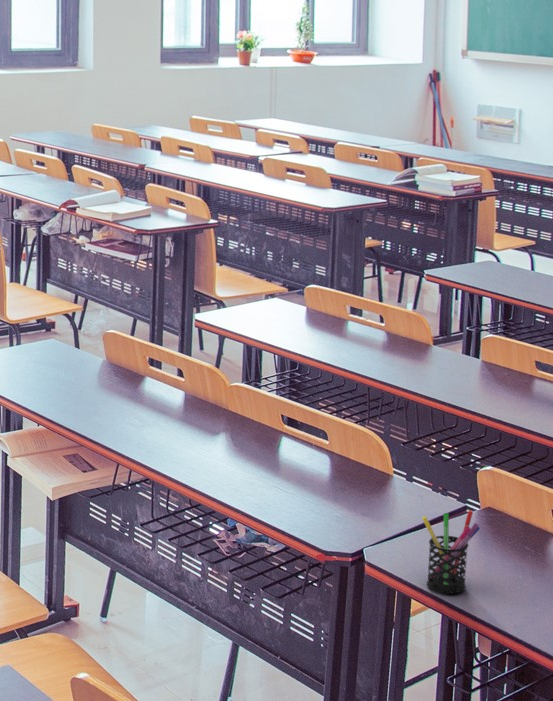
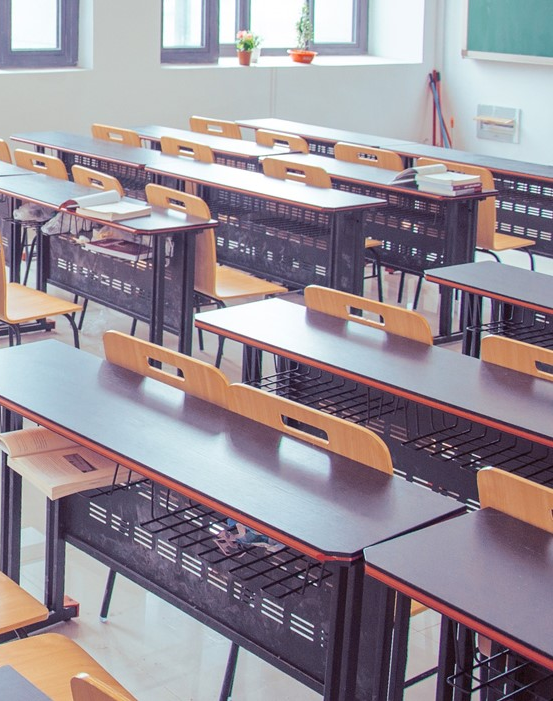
- pen holder [421,509,481,595]
